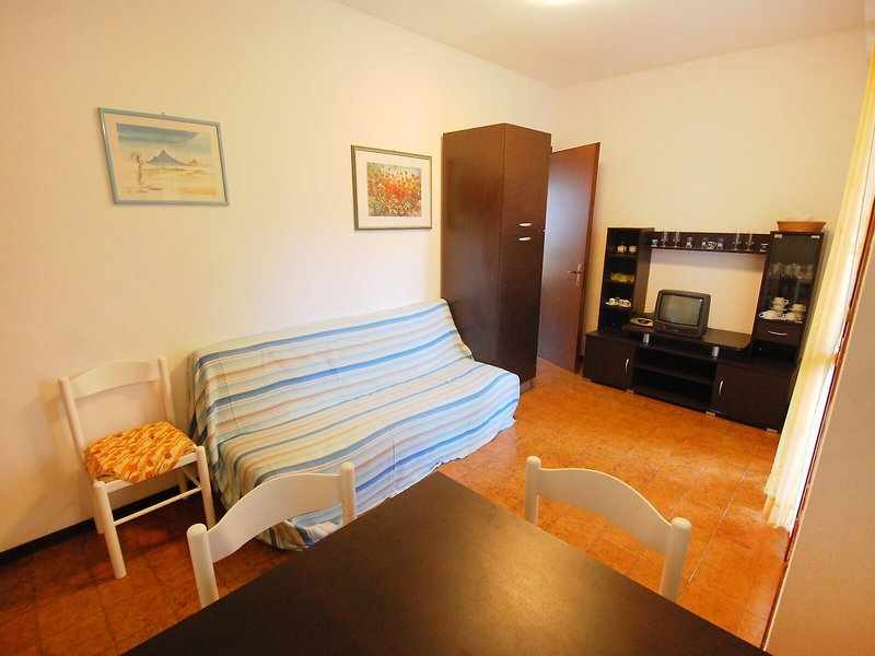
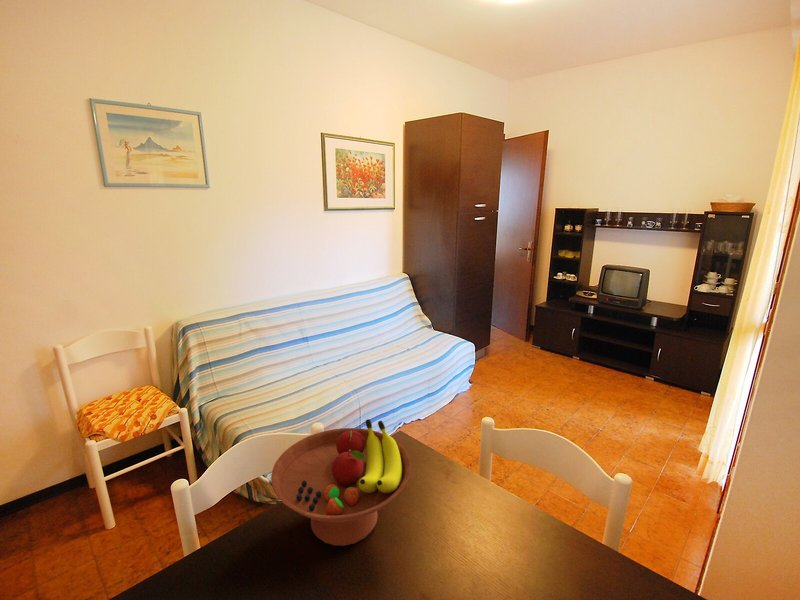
+ fruit bowl [270,418,412,547]
